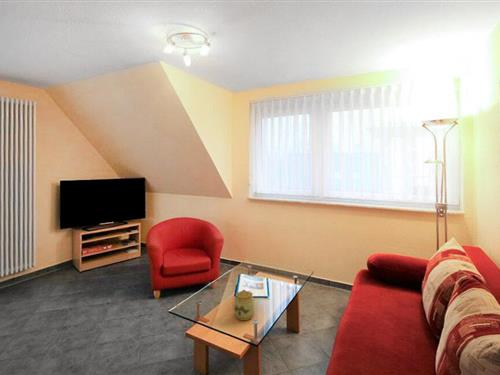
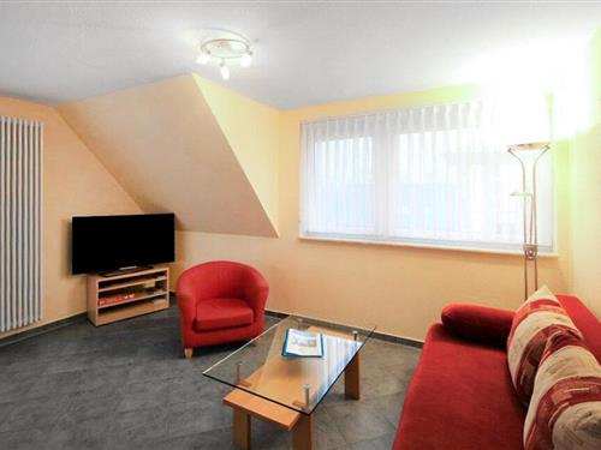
- jar [233,289,256,321]
